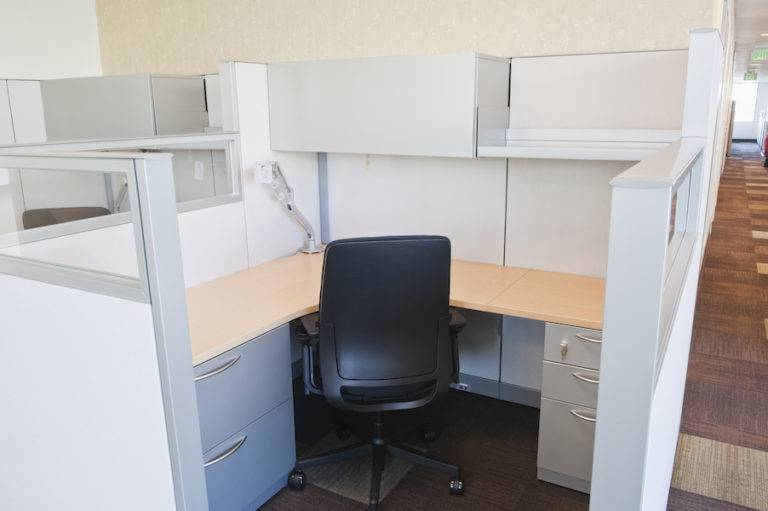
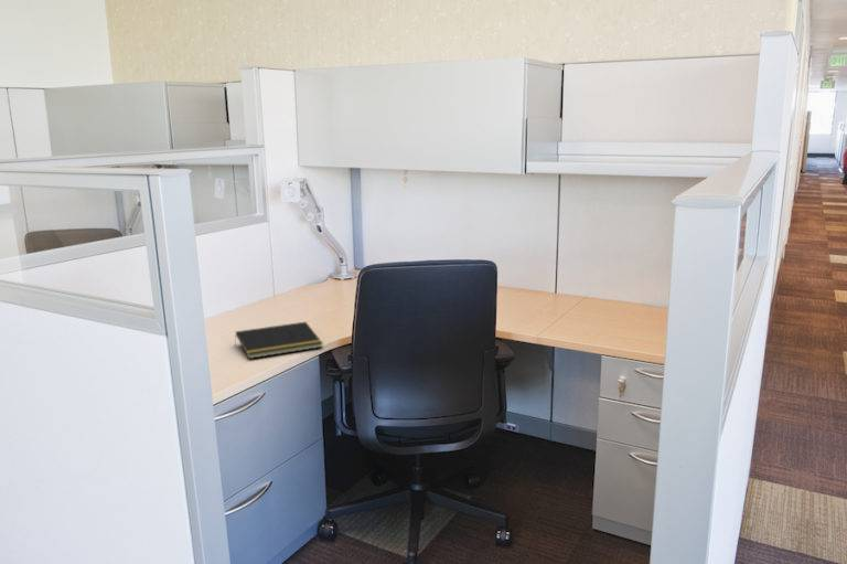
+ notepad [234,321,323,360]
